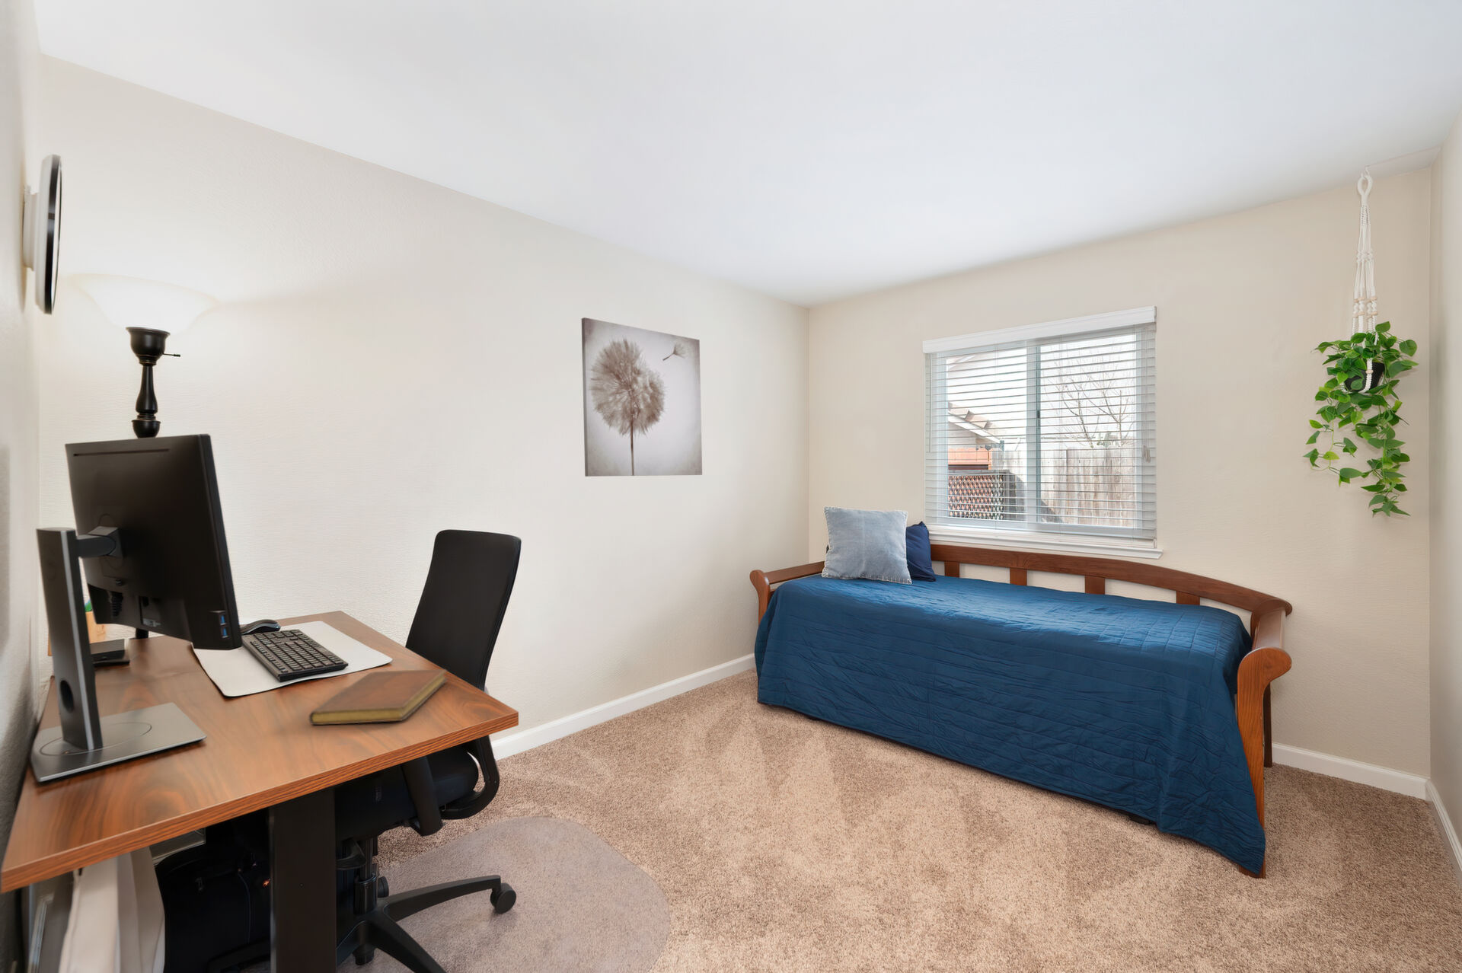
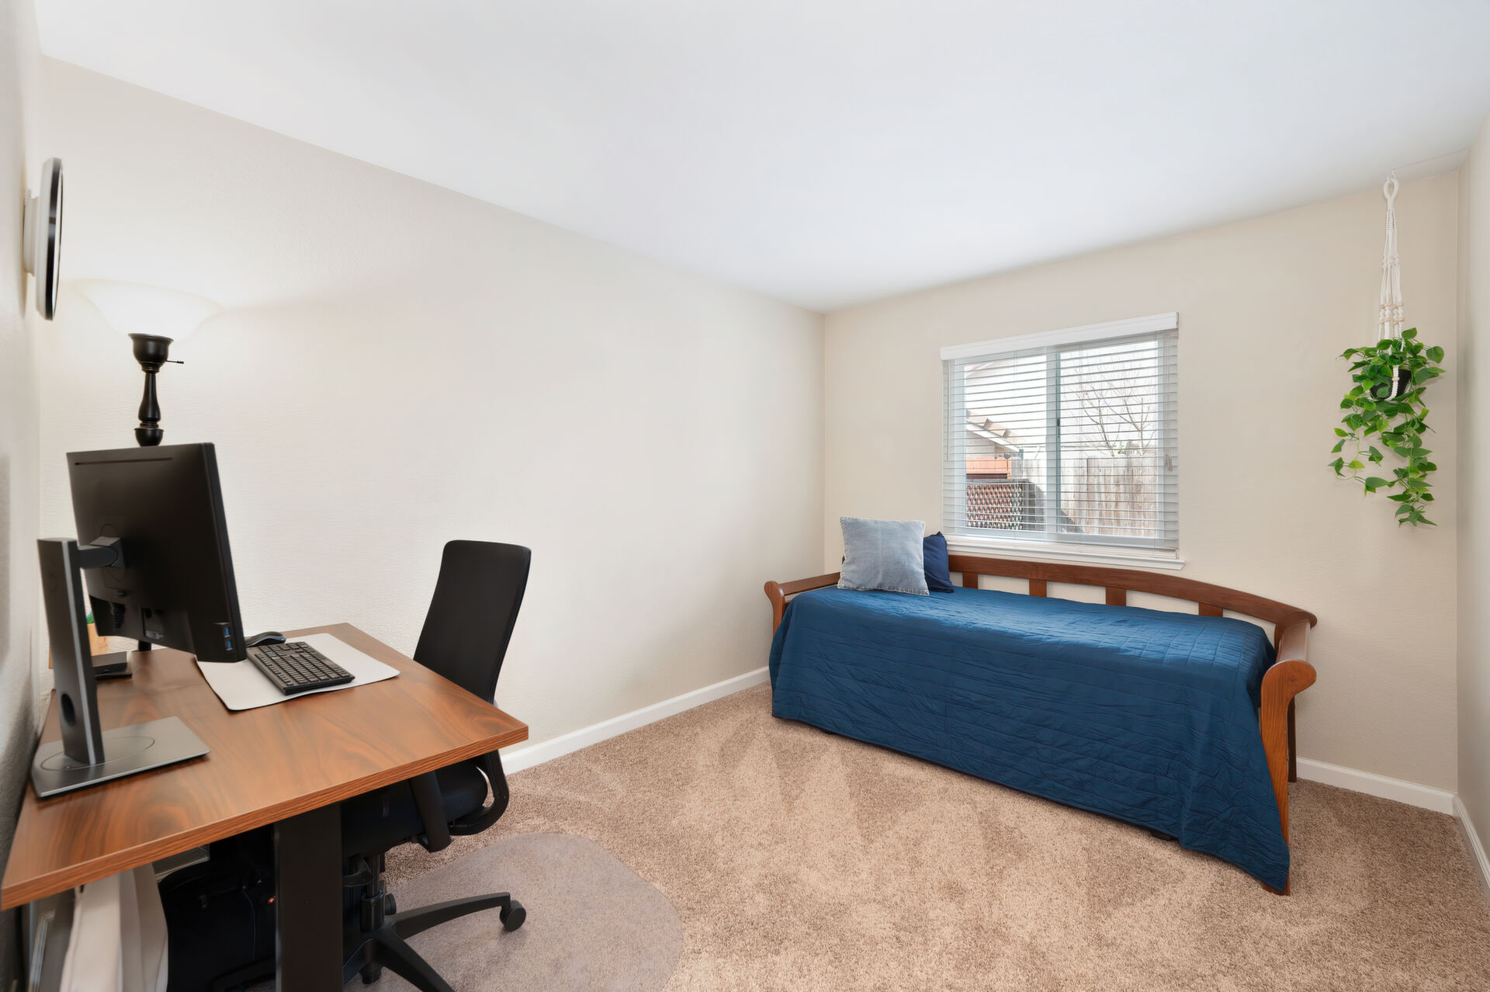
- wall art [581,317,703,478]
- notebook [308,669,448,725]
